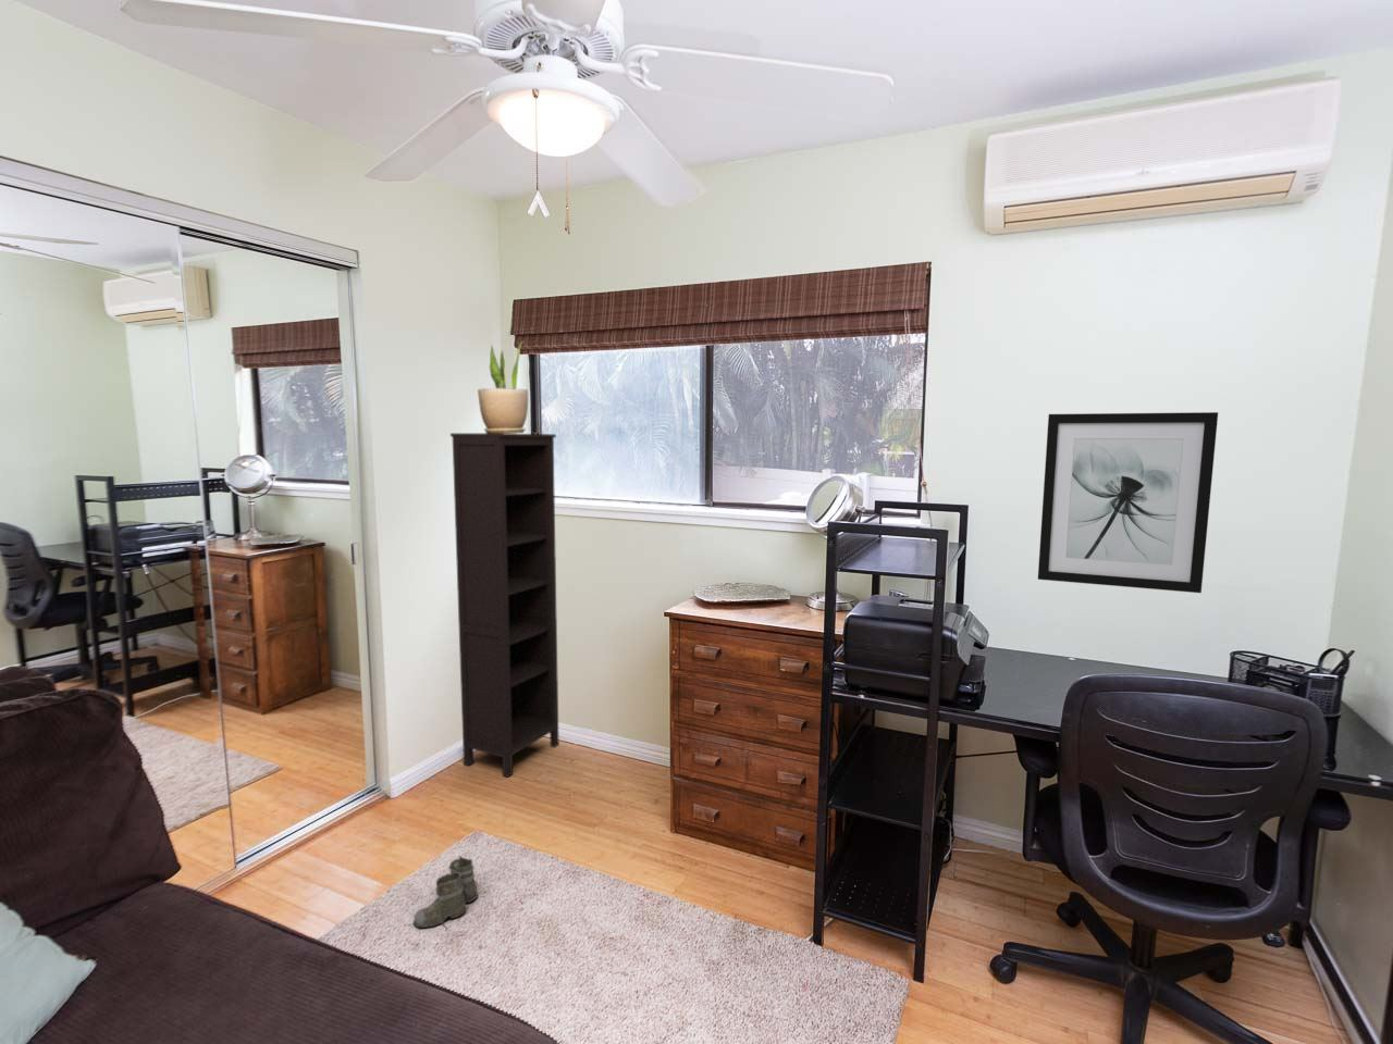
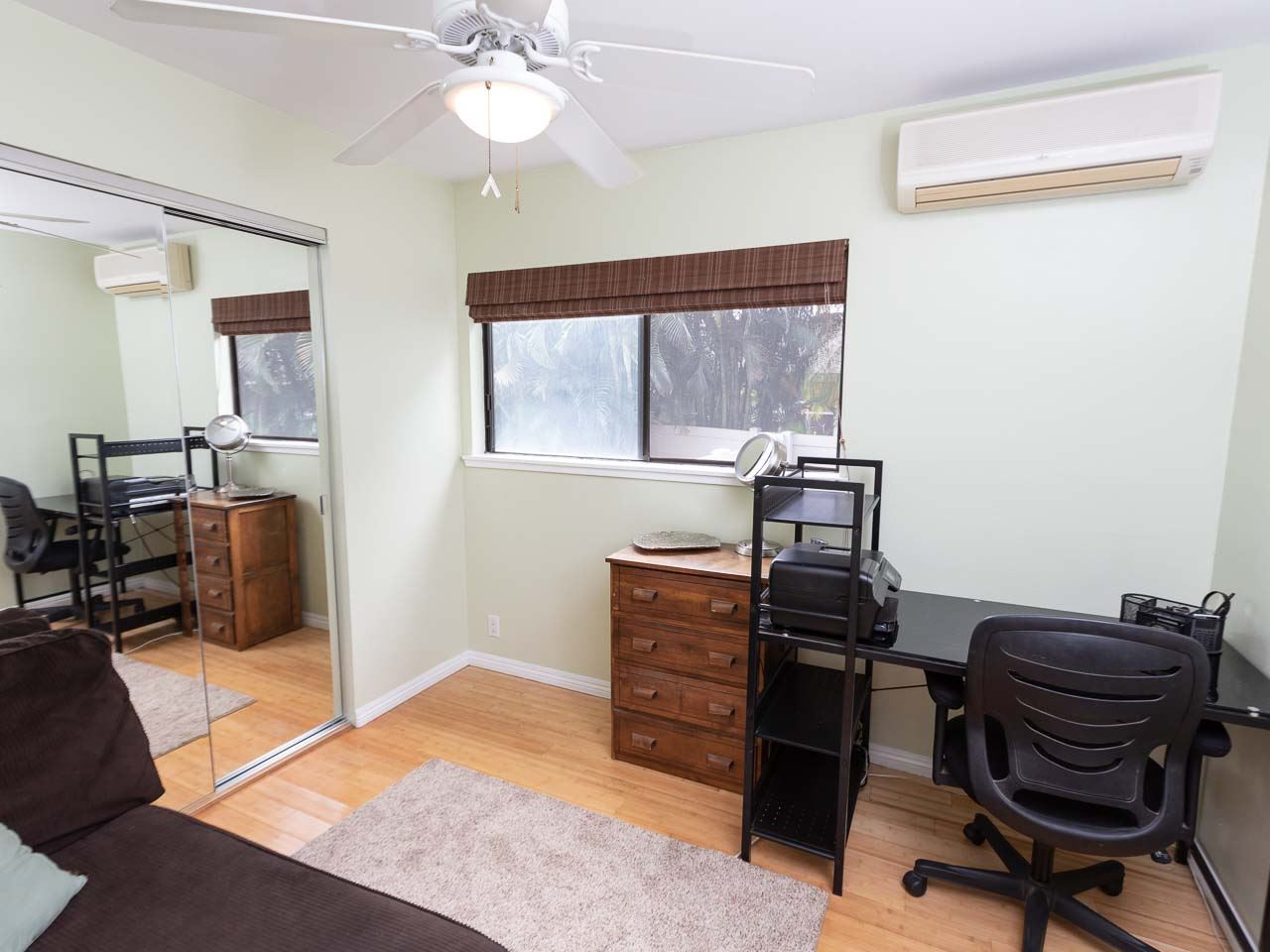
- bookcase [450,432,560,779]
- boots [412,854,479,932]
- potted plant [477,340,529,434]
- wall art [1038,411,1219,593]
